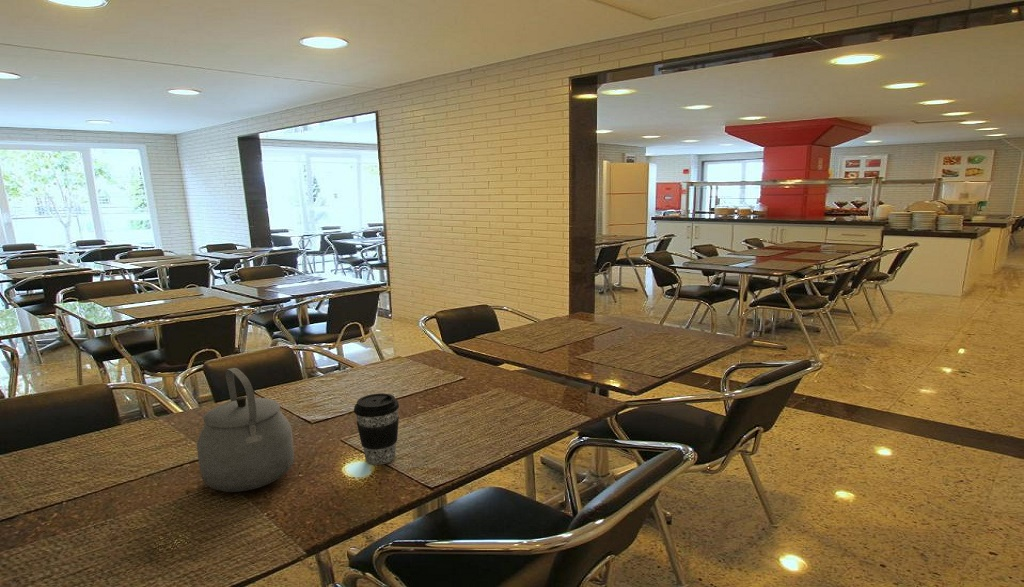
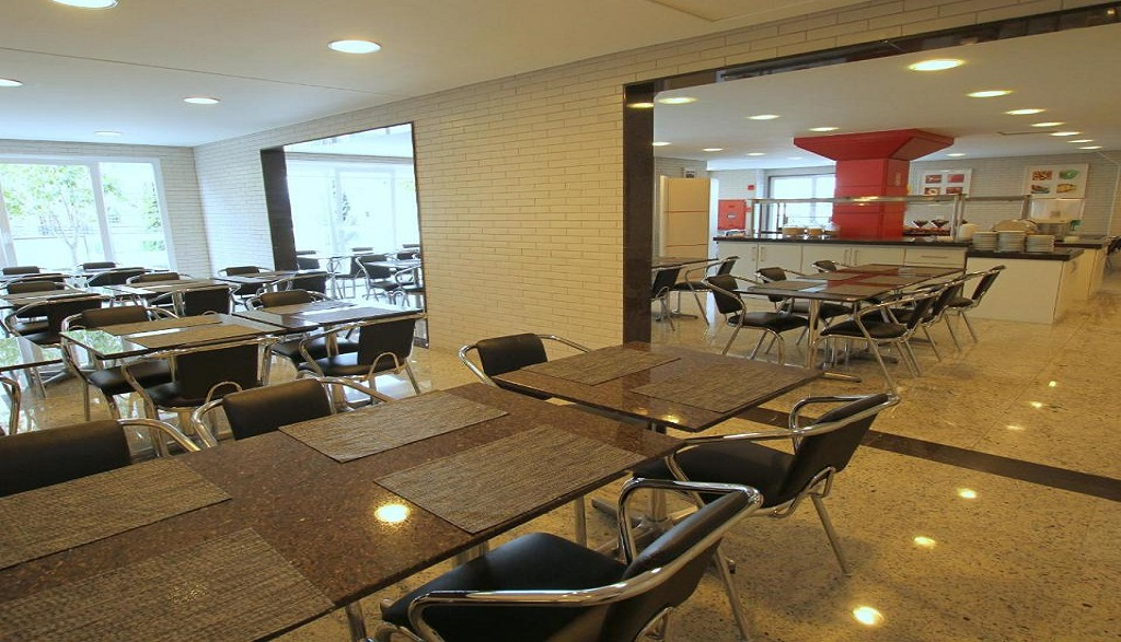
- tea kettle [196,367,295,493]
- coffee cup [353,392,400,466]
